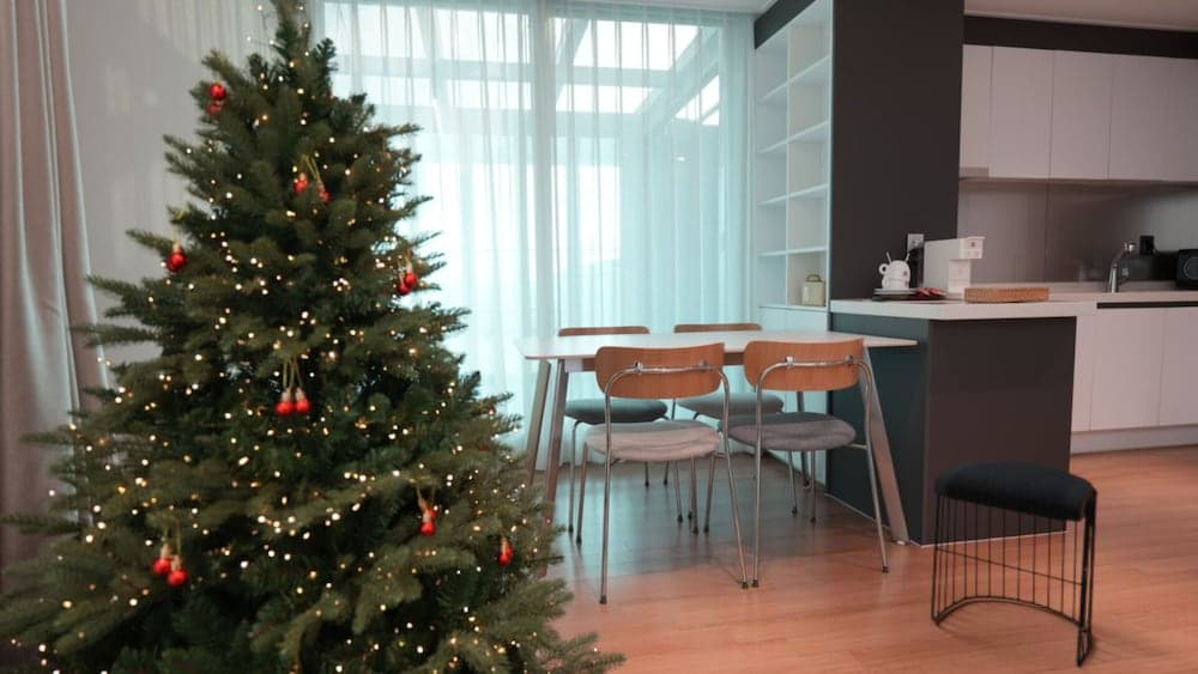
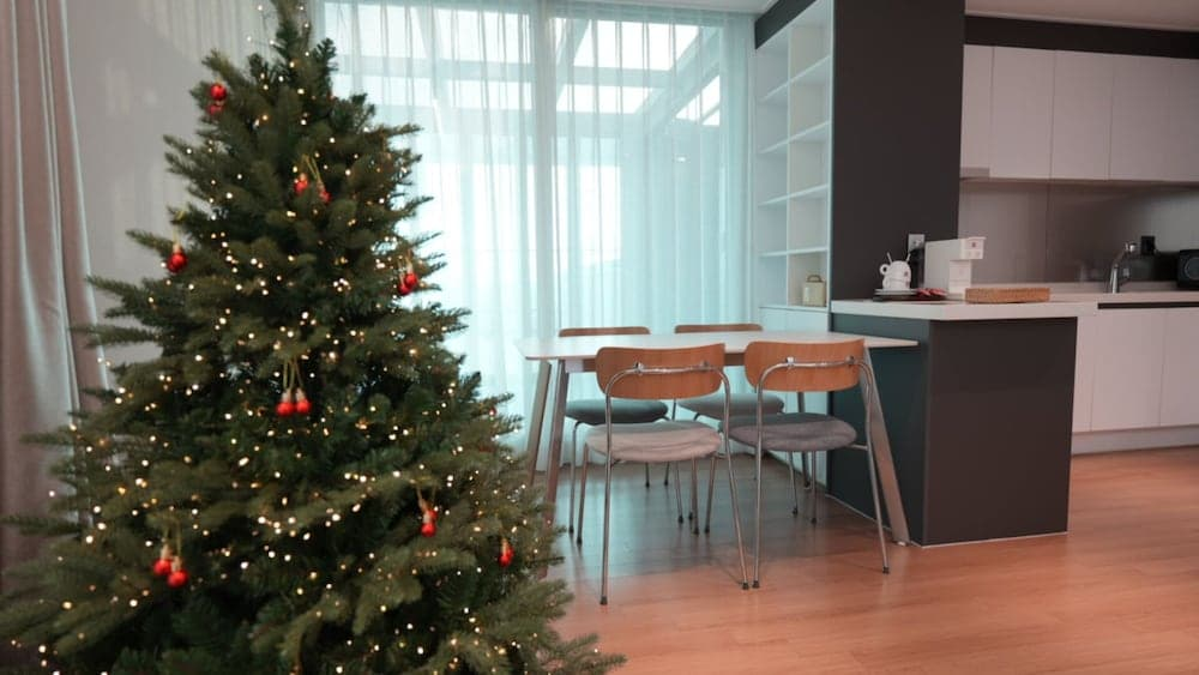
- stool [930,460,1100,669]
